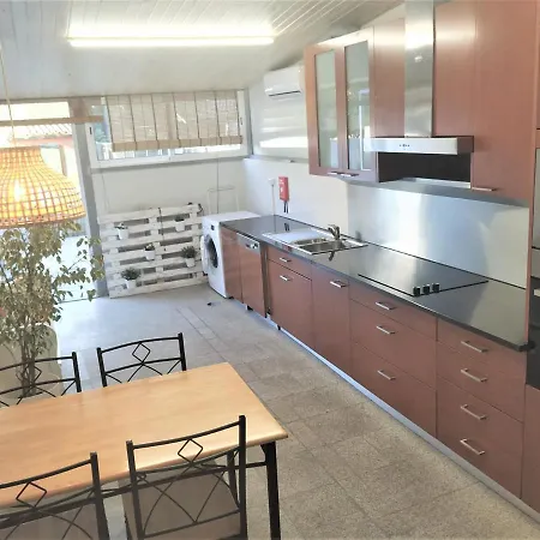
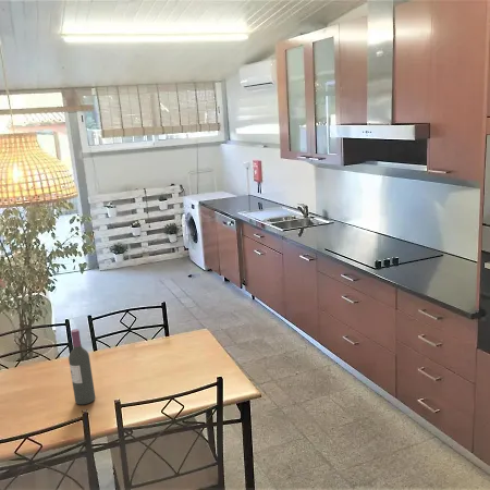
+ wine bottle [68,328,96,405]
